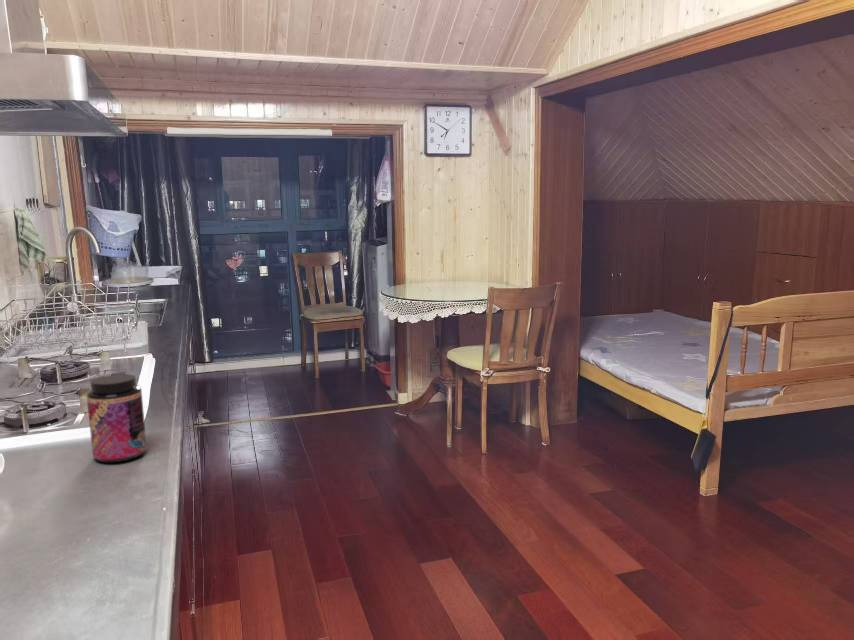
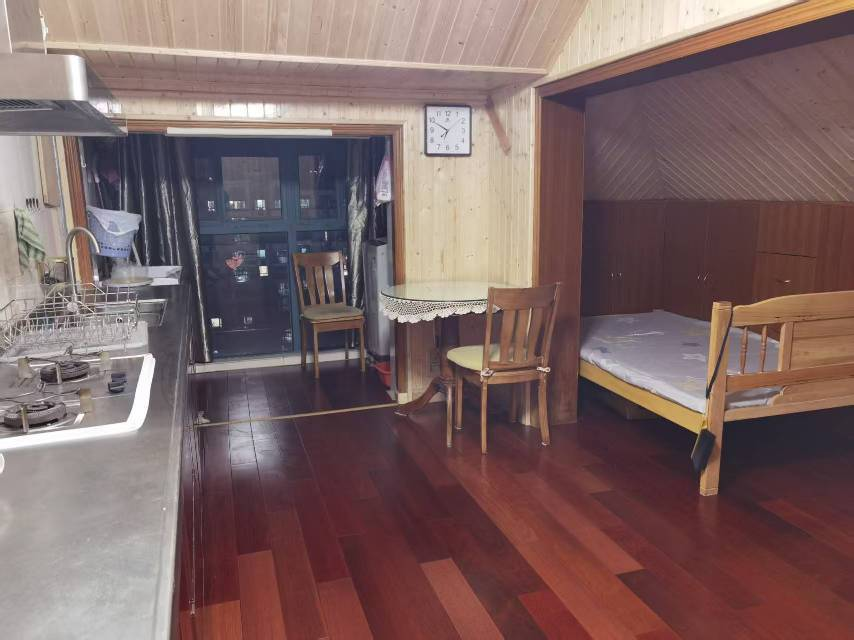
- jar [86,373,148,463]
